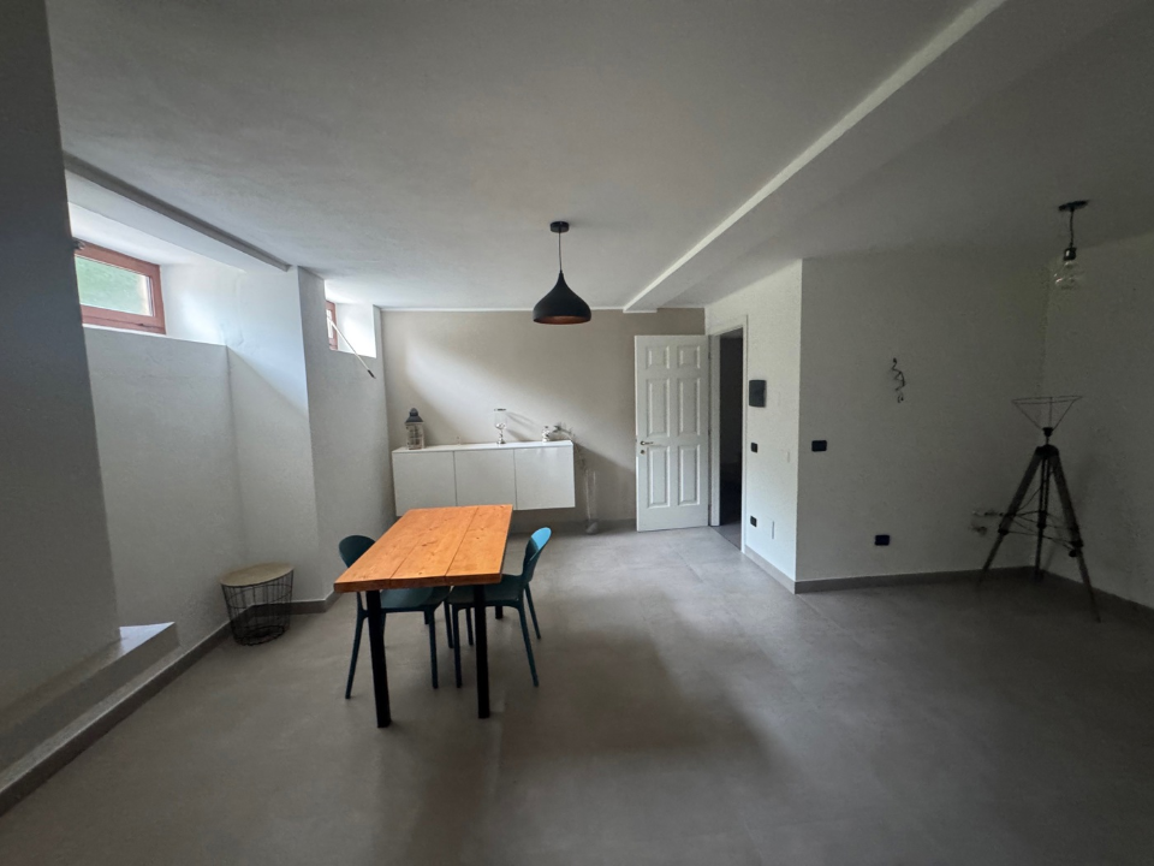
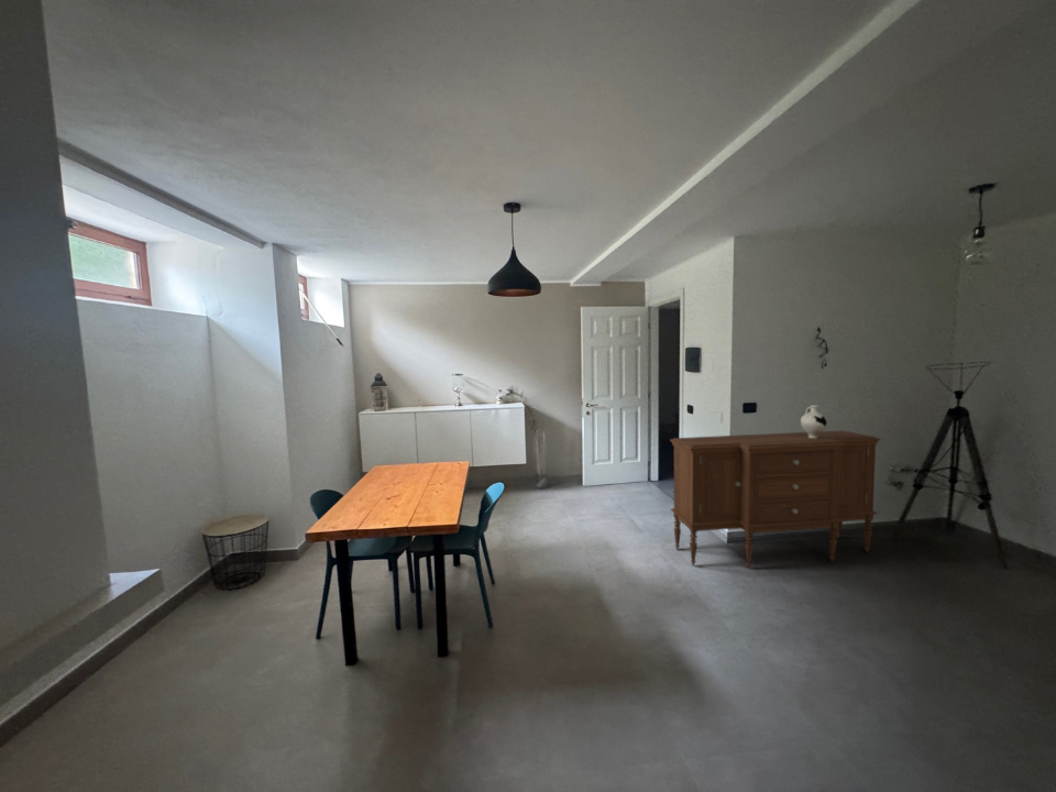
+ decorative vase [800,404,828,439]
+ sideboard [669,429,882,570]
